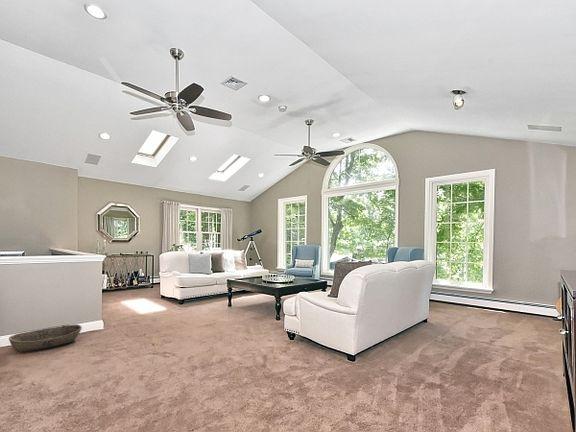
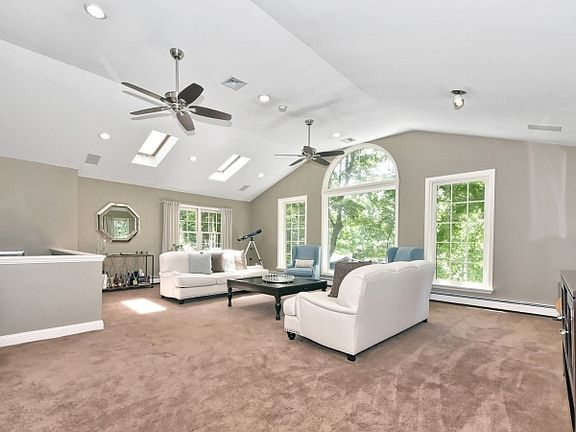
- basket [8,324,83,353]
